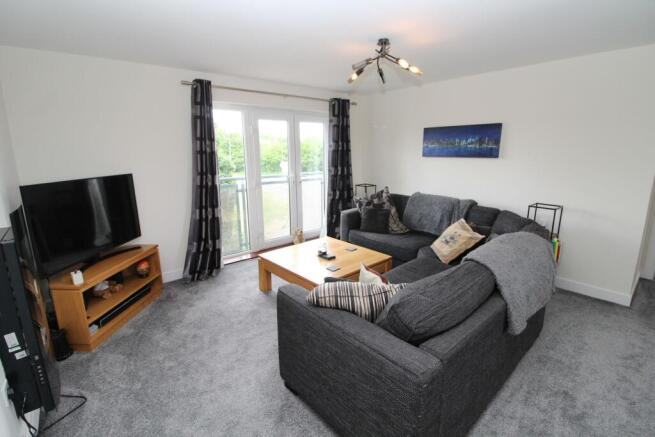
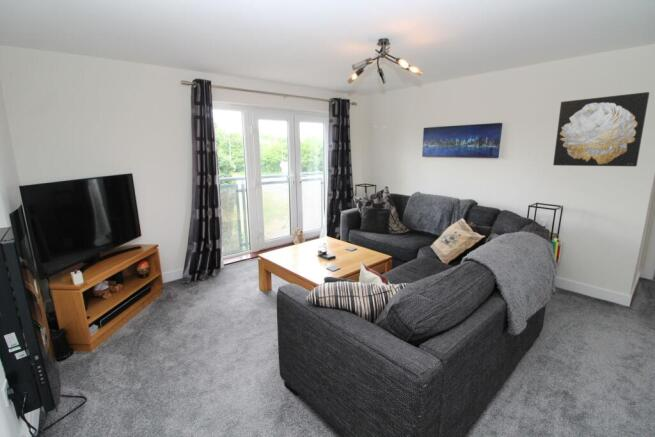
+ wall art [552,91,650,167]
